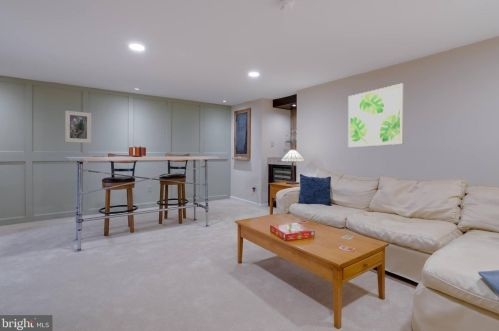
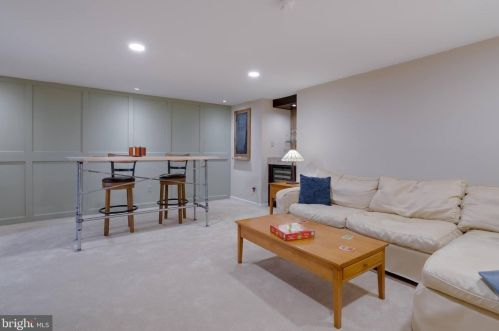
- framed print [64,110,92,144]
- wall art [347,82,405,148]
